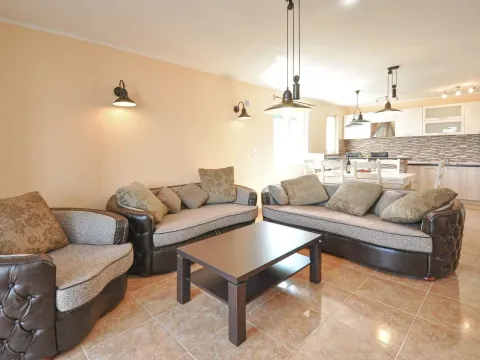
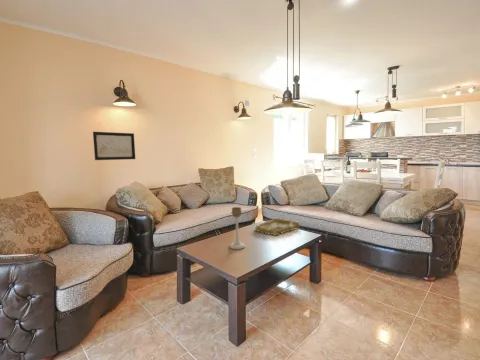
+ wall art [92,131,136,161]
+ candle holder [228,206,246,250]
+ decorative tray [254,217,300,236]
